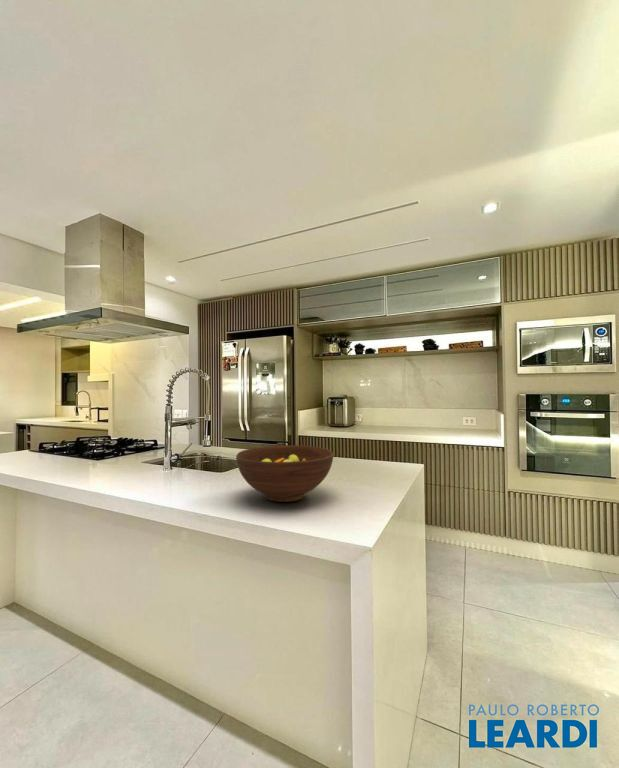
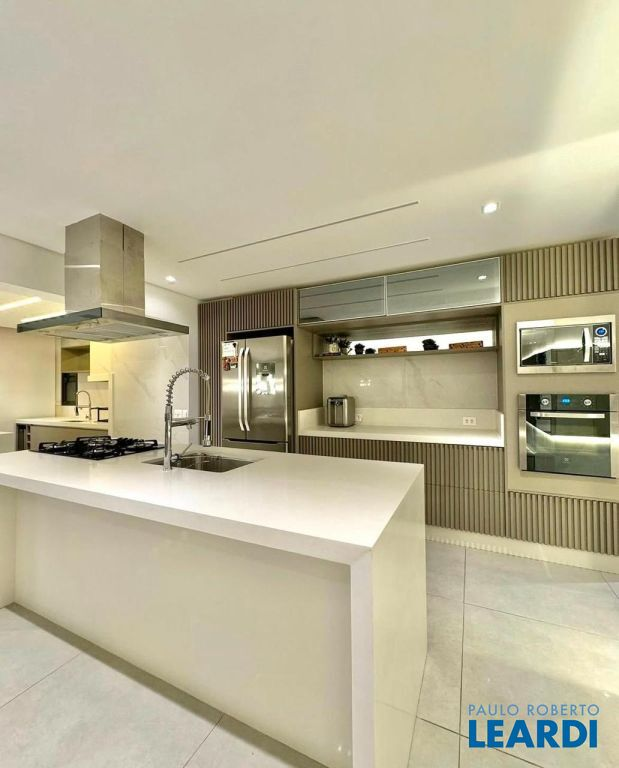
- fruit bowl [235,444,334,503]
